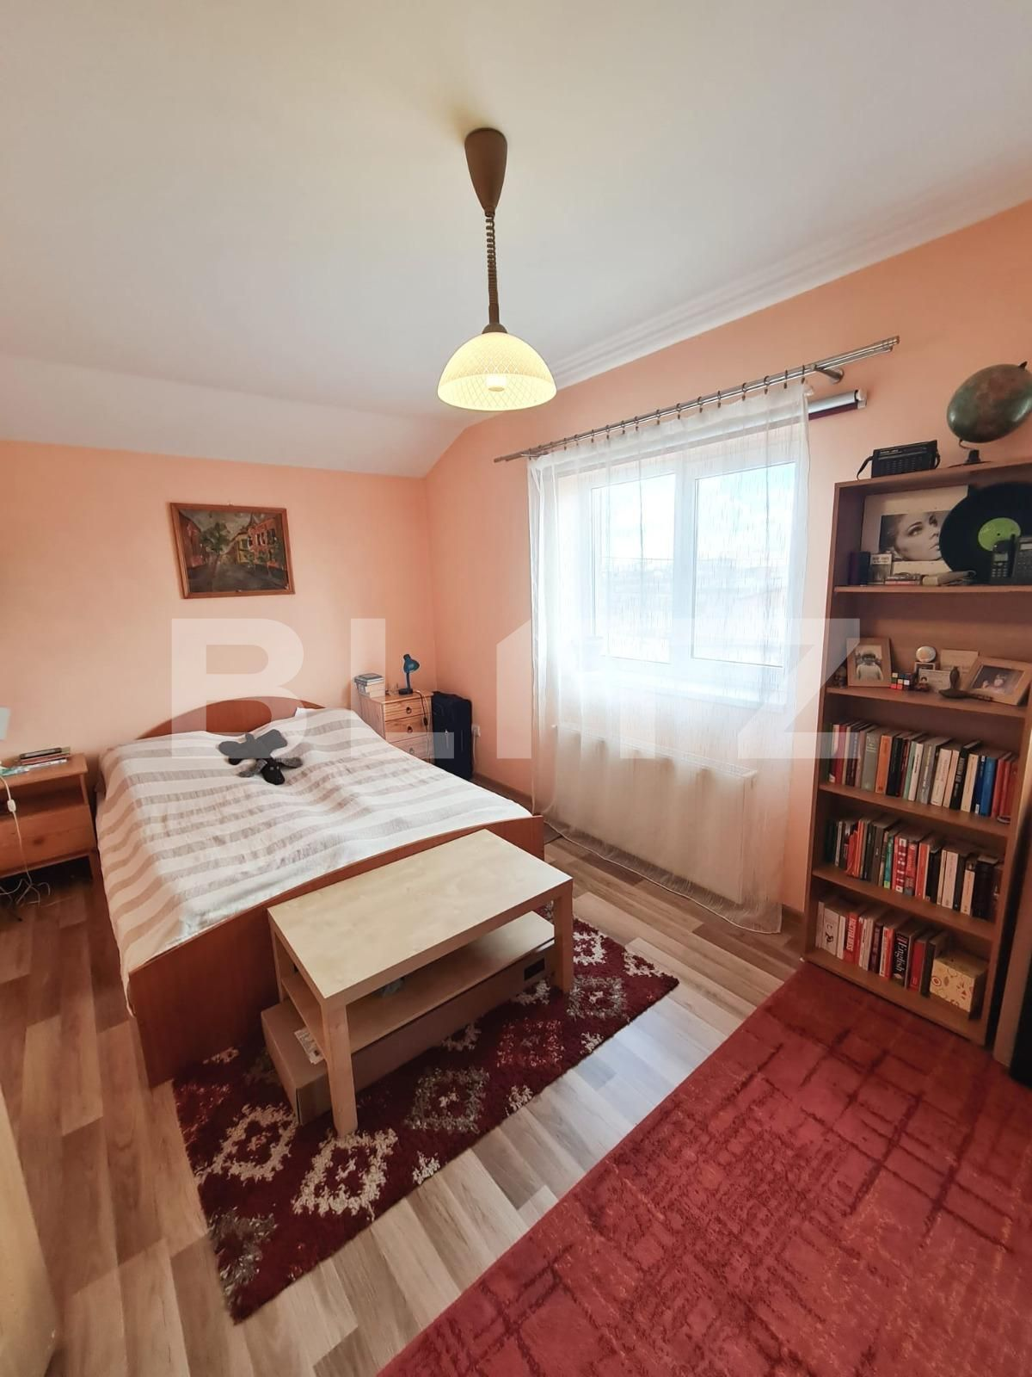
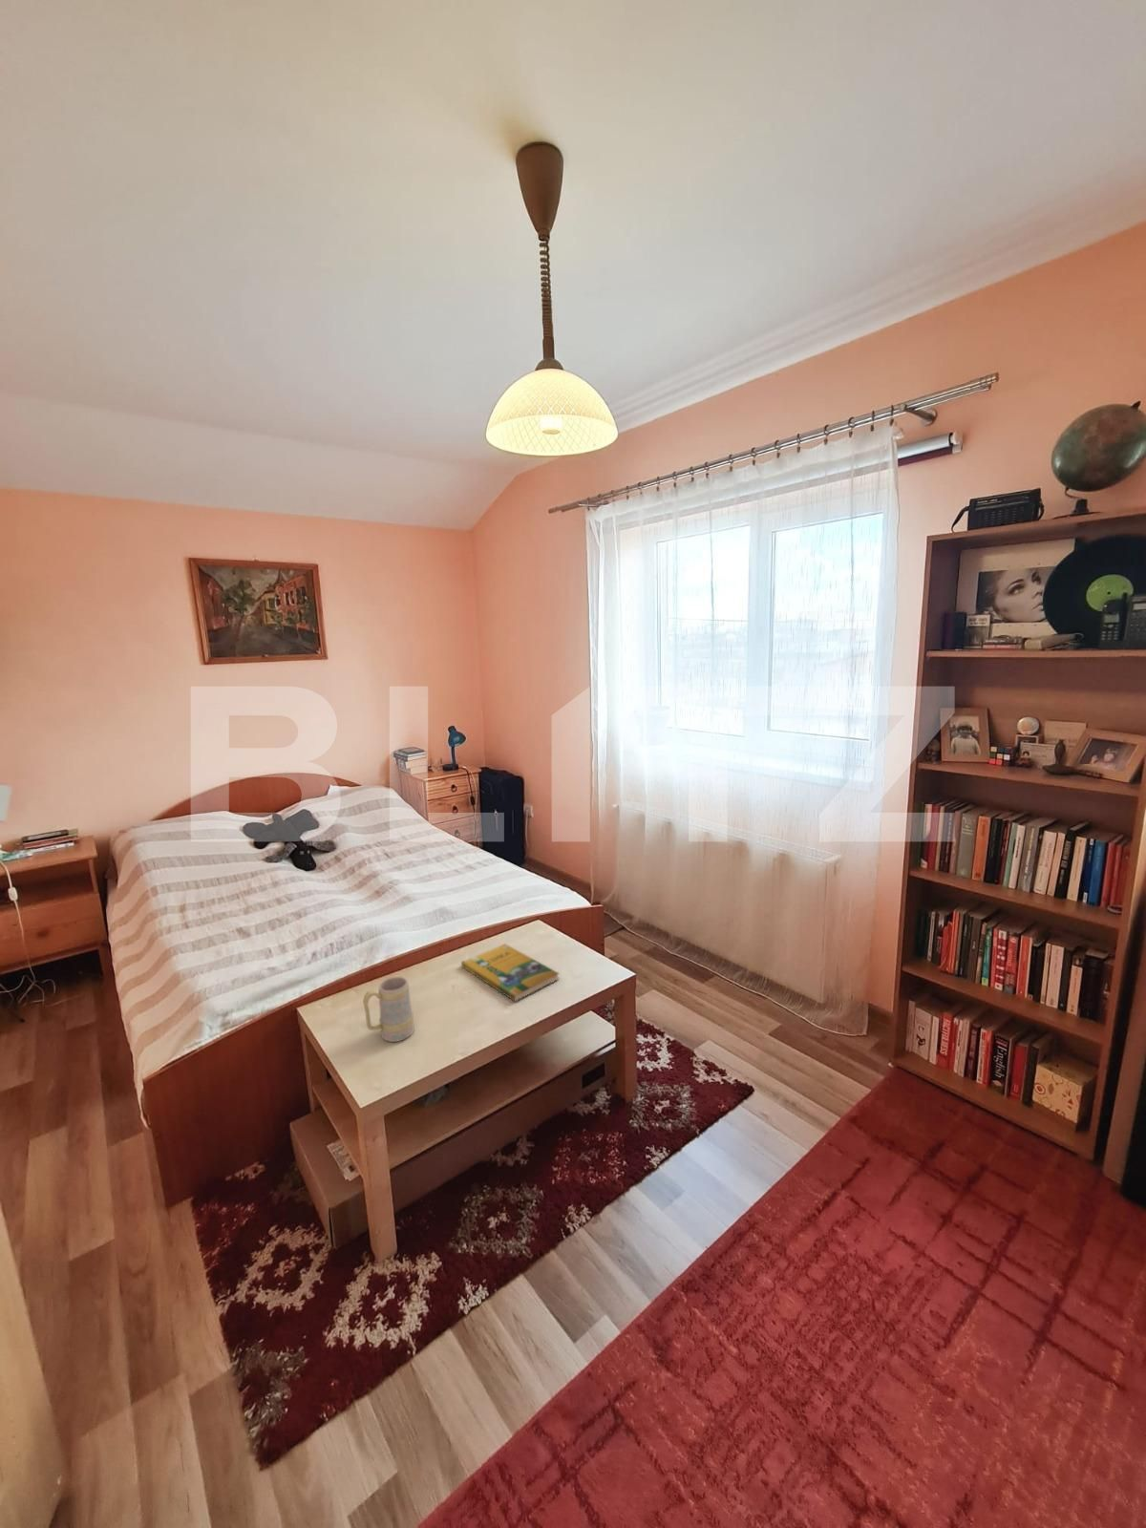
+ mug [362,976,415,1043]
+ booklet [460,942,561,1002]
